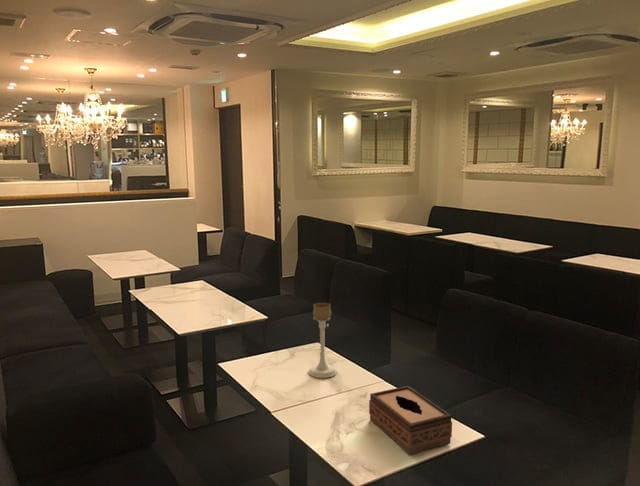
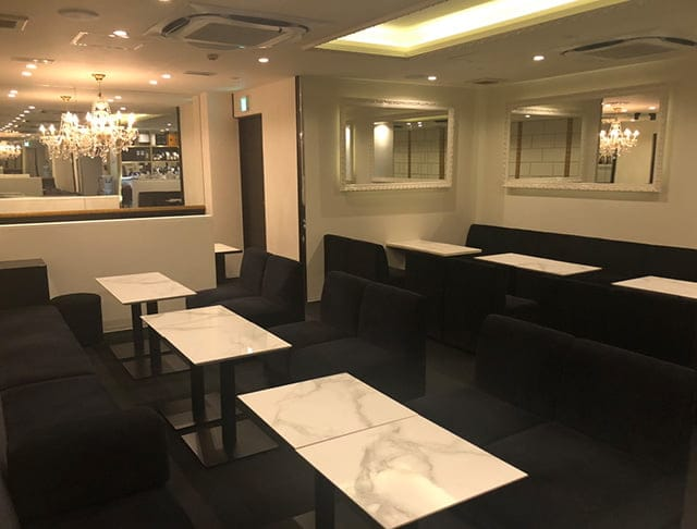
- candle holder [307,302,338,379]
- tissue box [368,385,453,456]
